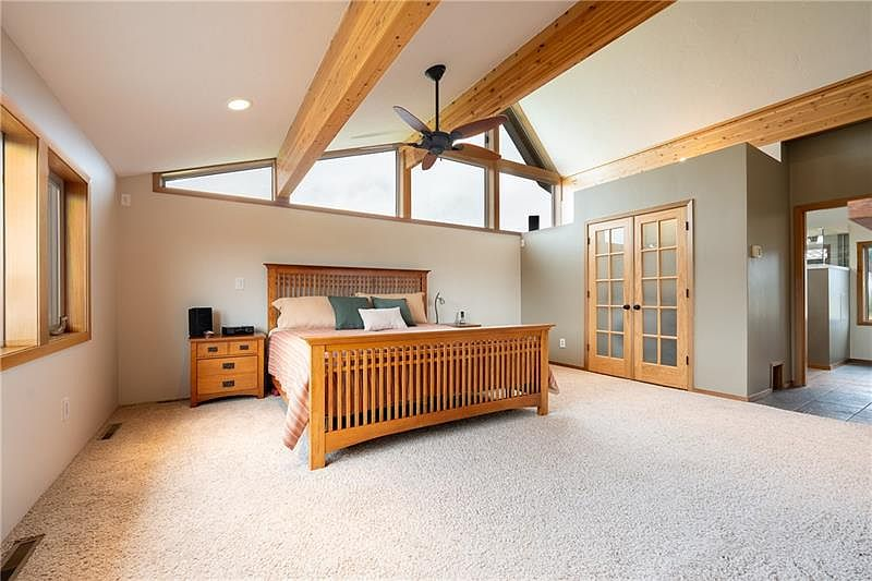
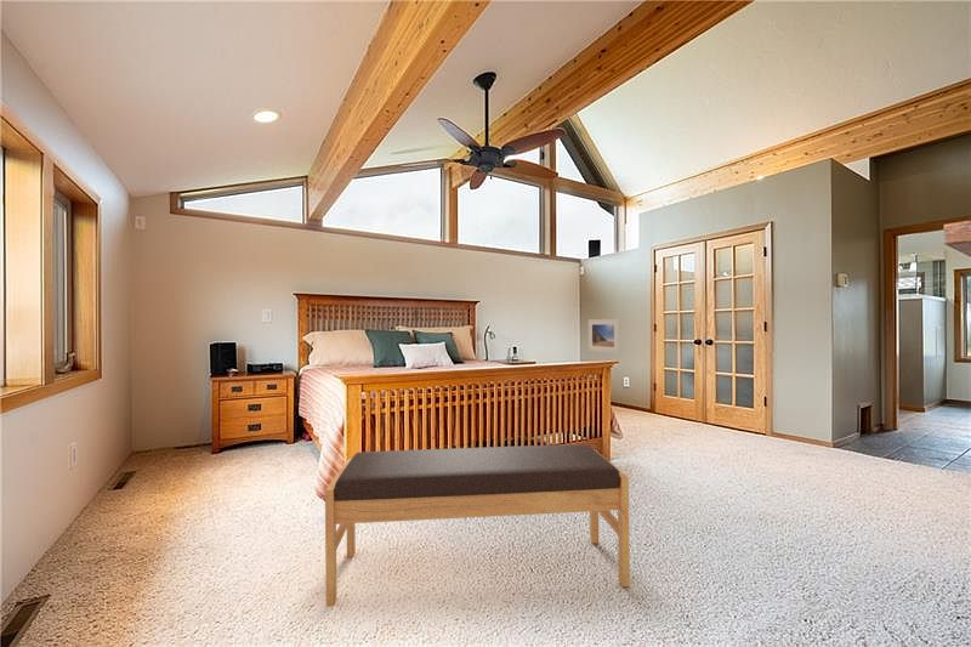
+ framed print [587,318,620,353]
+ bench [324,443,631,607]
